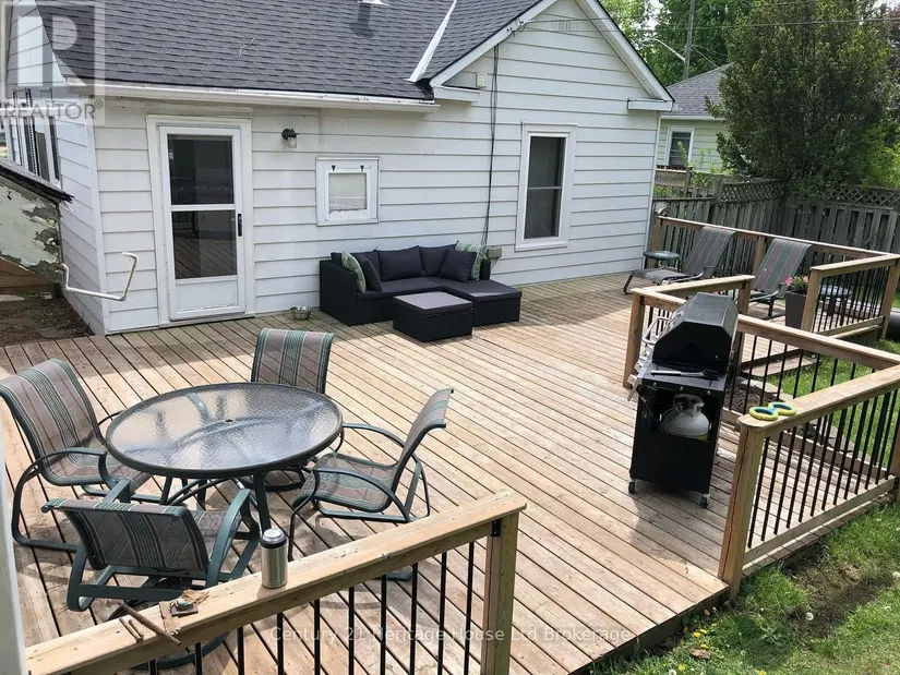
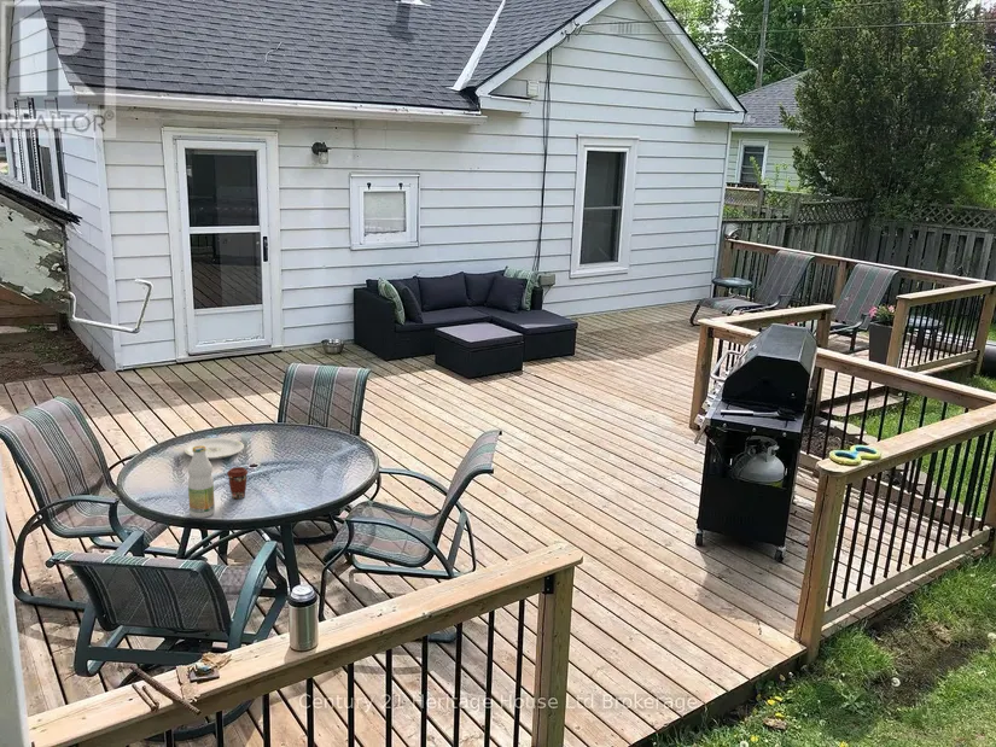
+ bottle [187,445,216,519]
+ plate [182,437,245,461]
+ coffee cup [226,466,249,501]
